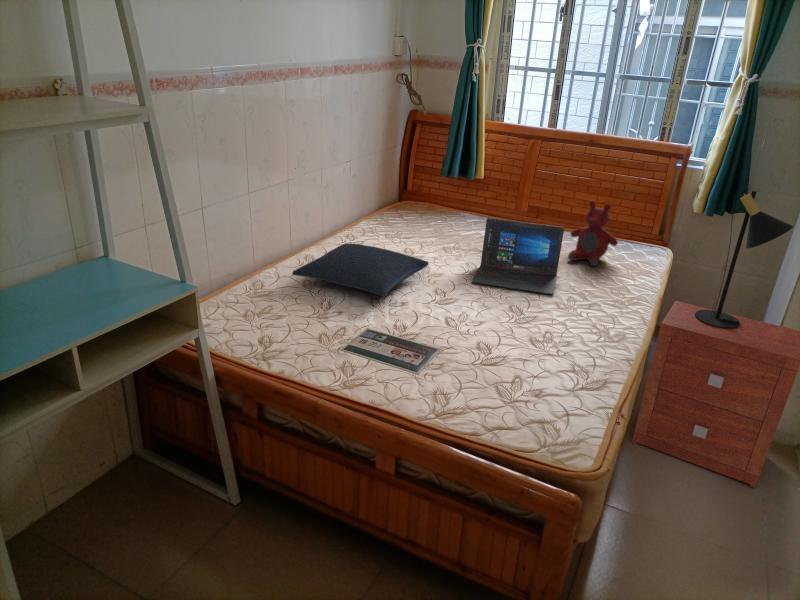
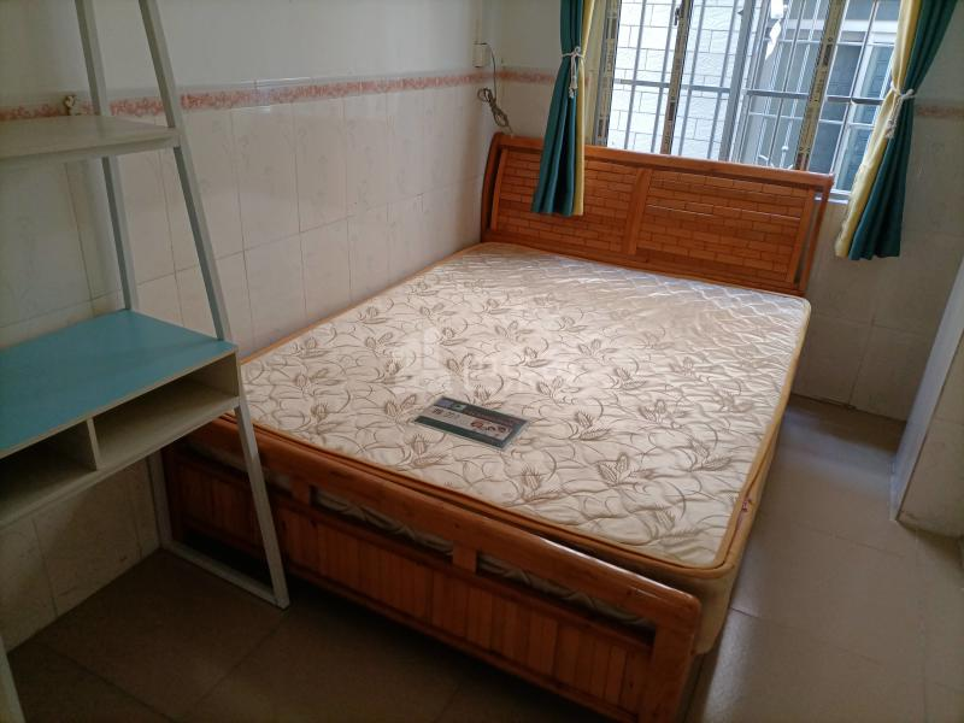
- laptop [471,217,565,296]
- nightstand [631,300,800,489]
- table lamp [695,190,794,329]
- pillow [291,242,430,297]
- teddy bear [567,200,619,267]
